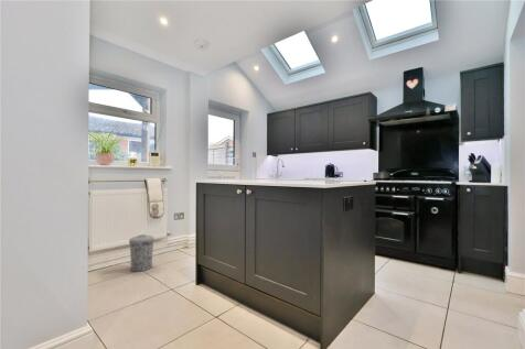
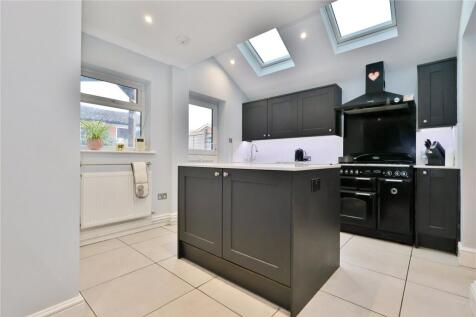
- trash can [128,233,156,273]
